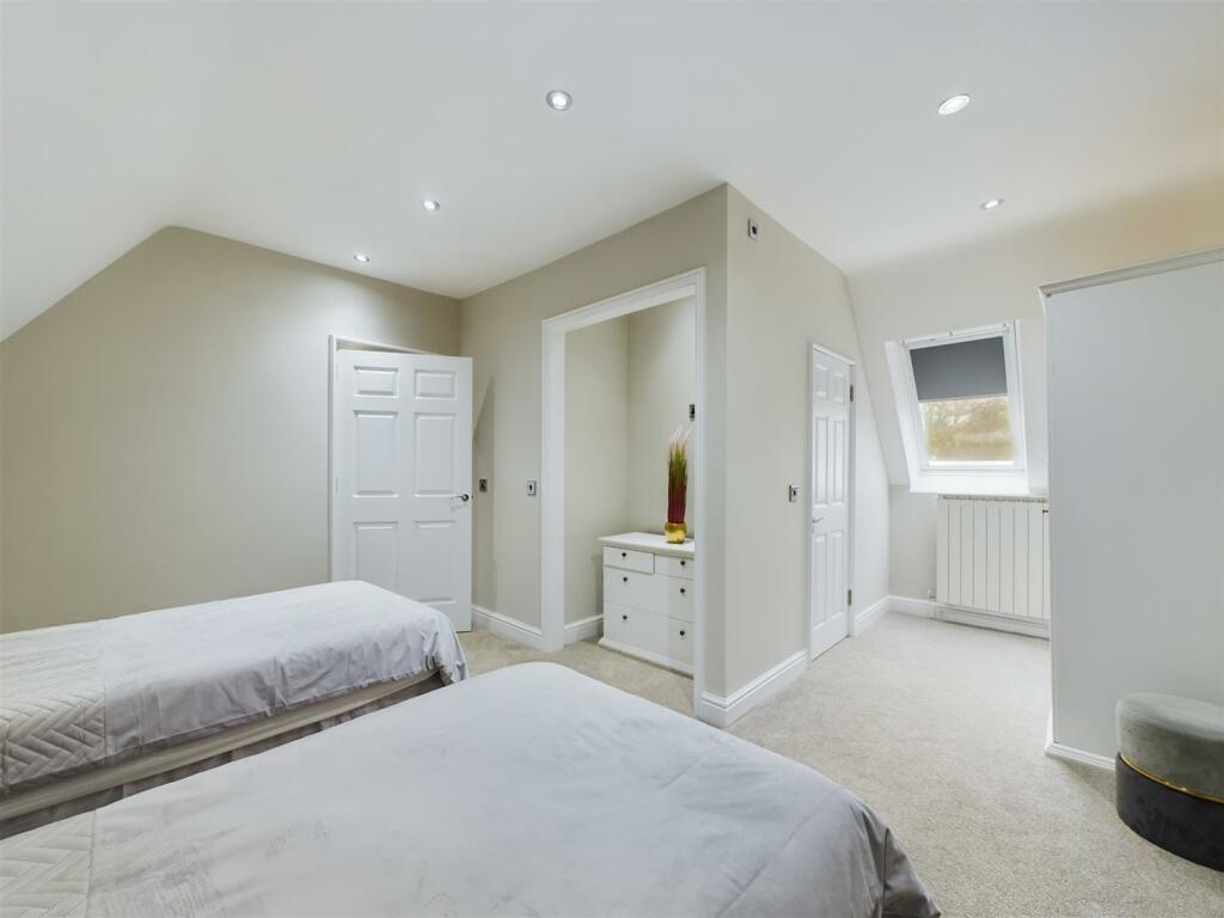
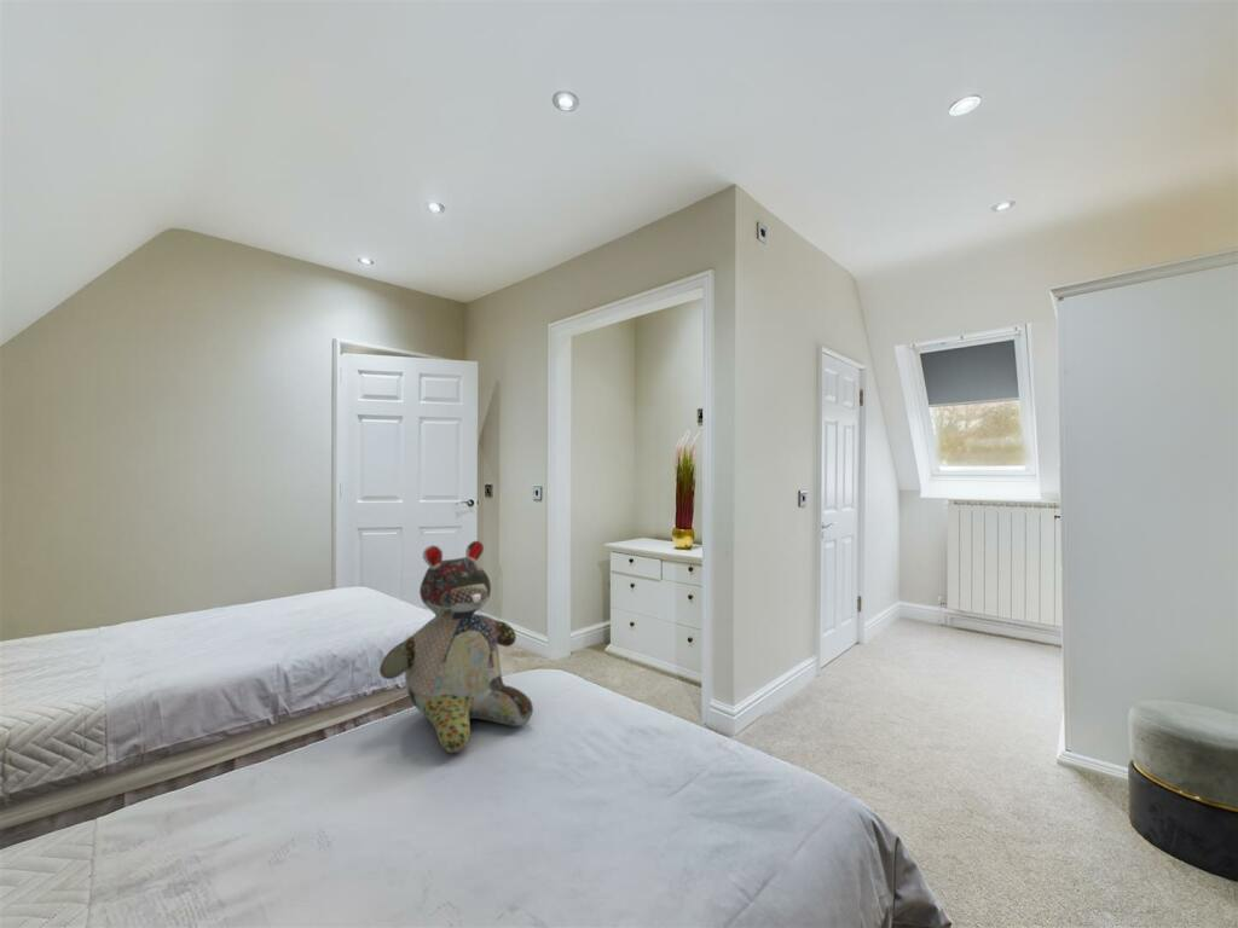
+ stuffed bear [378,540,534,754]
